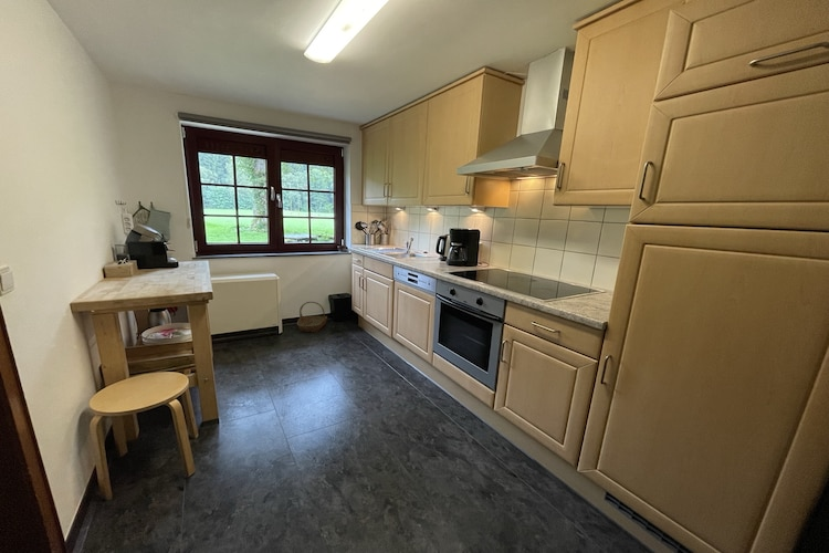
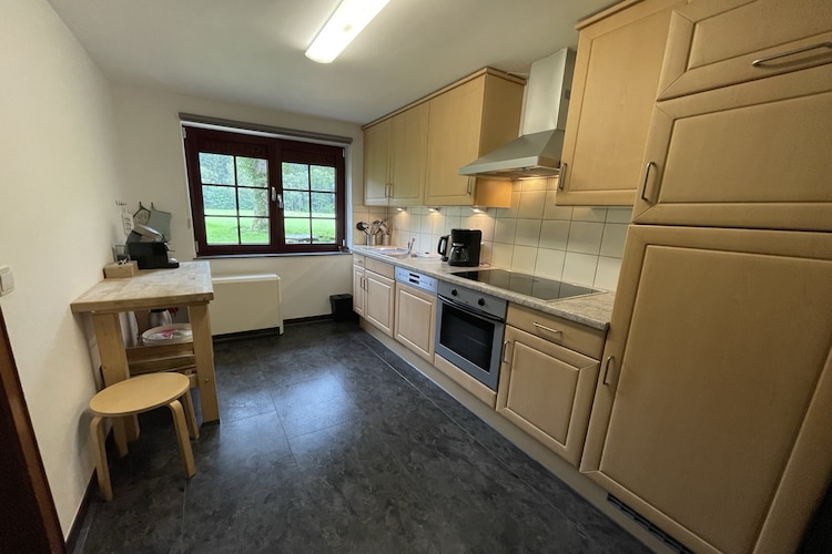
- basket [296,301,328,334]
